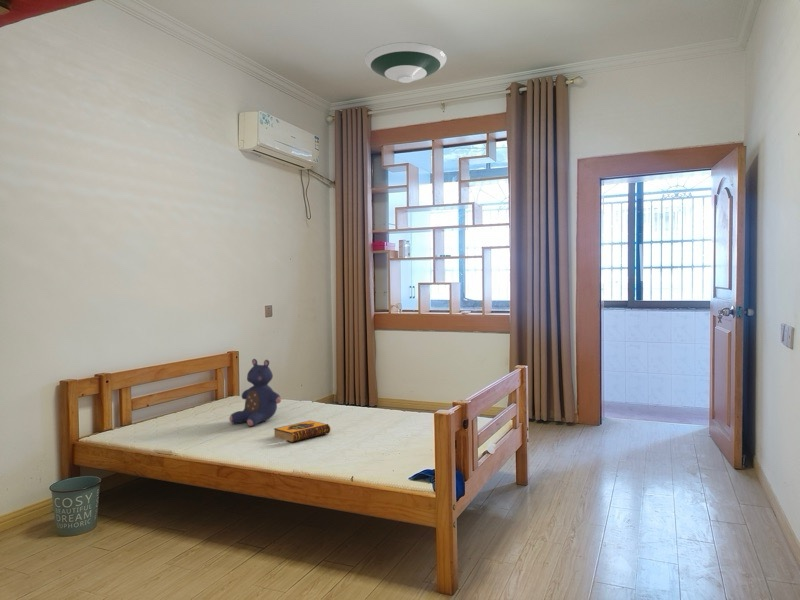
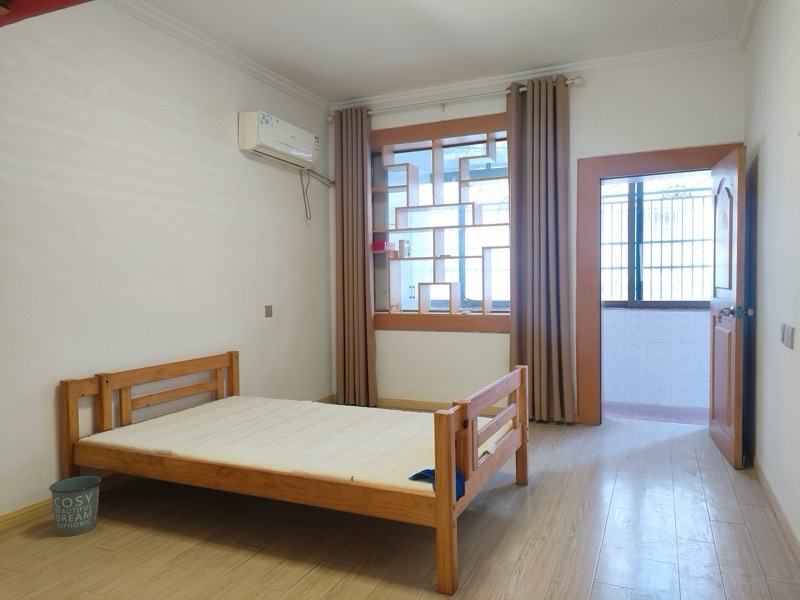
- teddy bear [228,358,282,427]
- hardback book [273,419,331,443]
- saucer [363,41,448,84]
